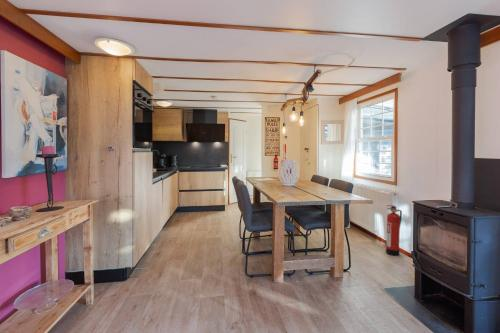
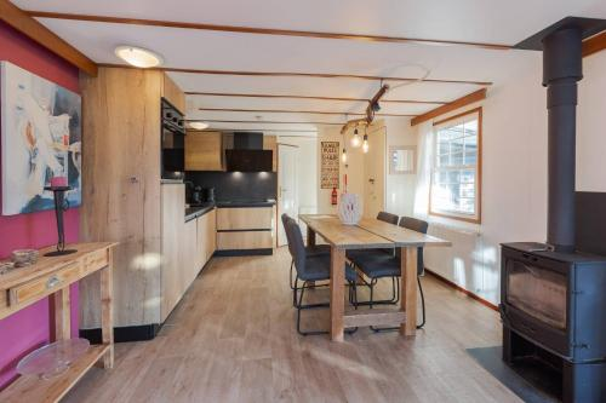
- fire extinguisher [385,204,403,256]
